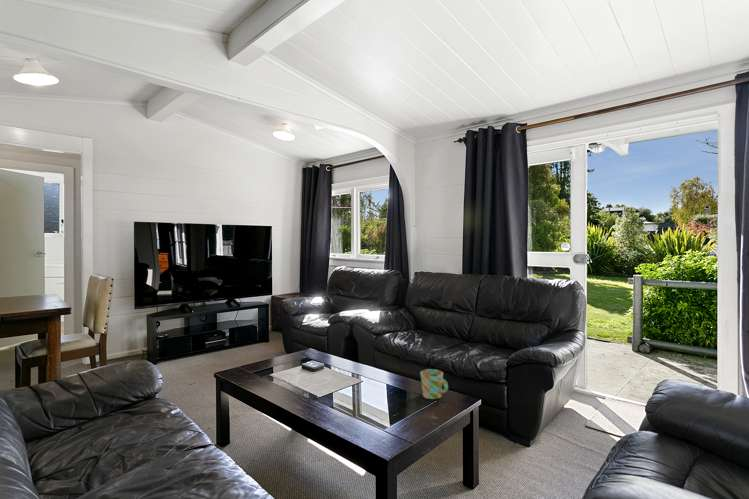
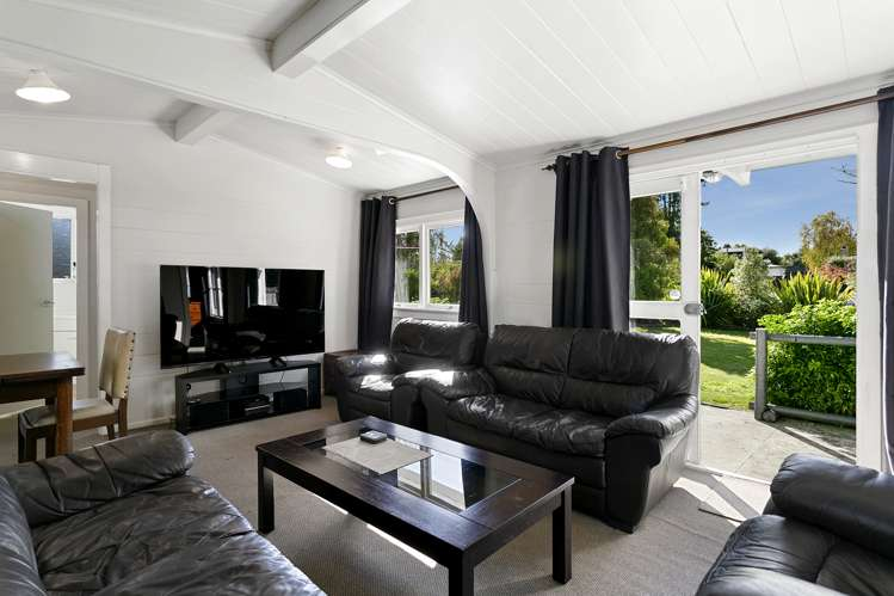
- mug [419,368,449,400]
